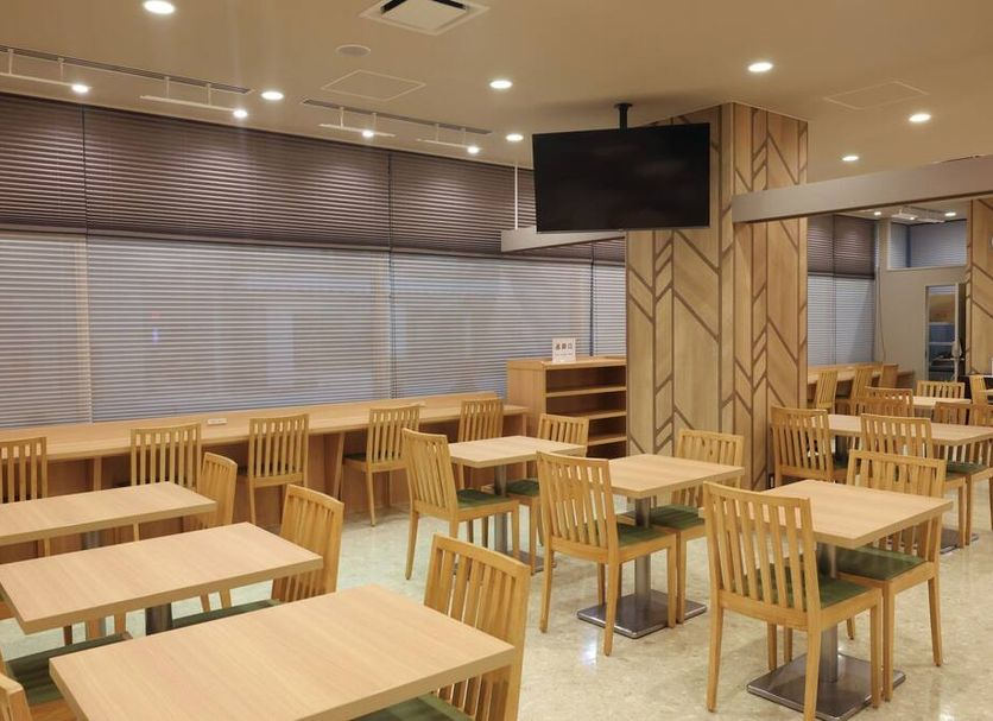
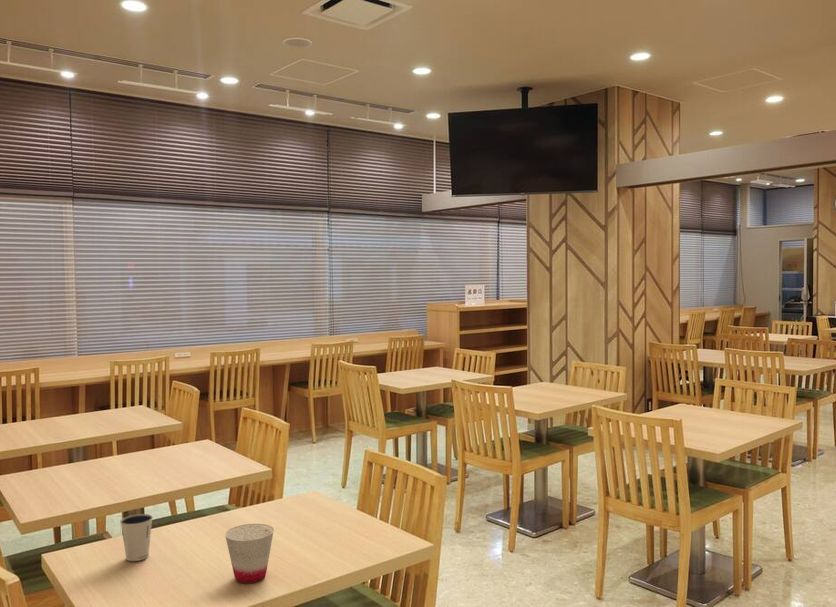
+ cup [224,523,275,584]
+ dixie cup [119,513,154,562]
